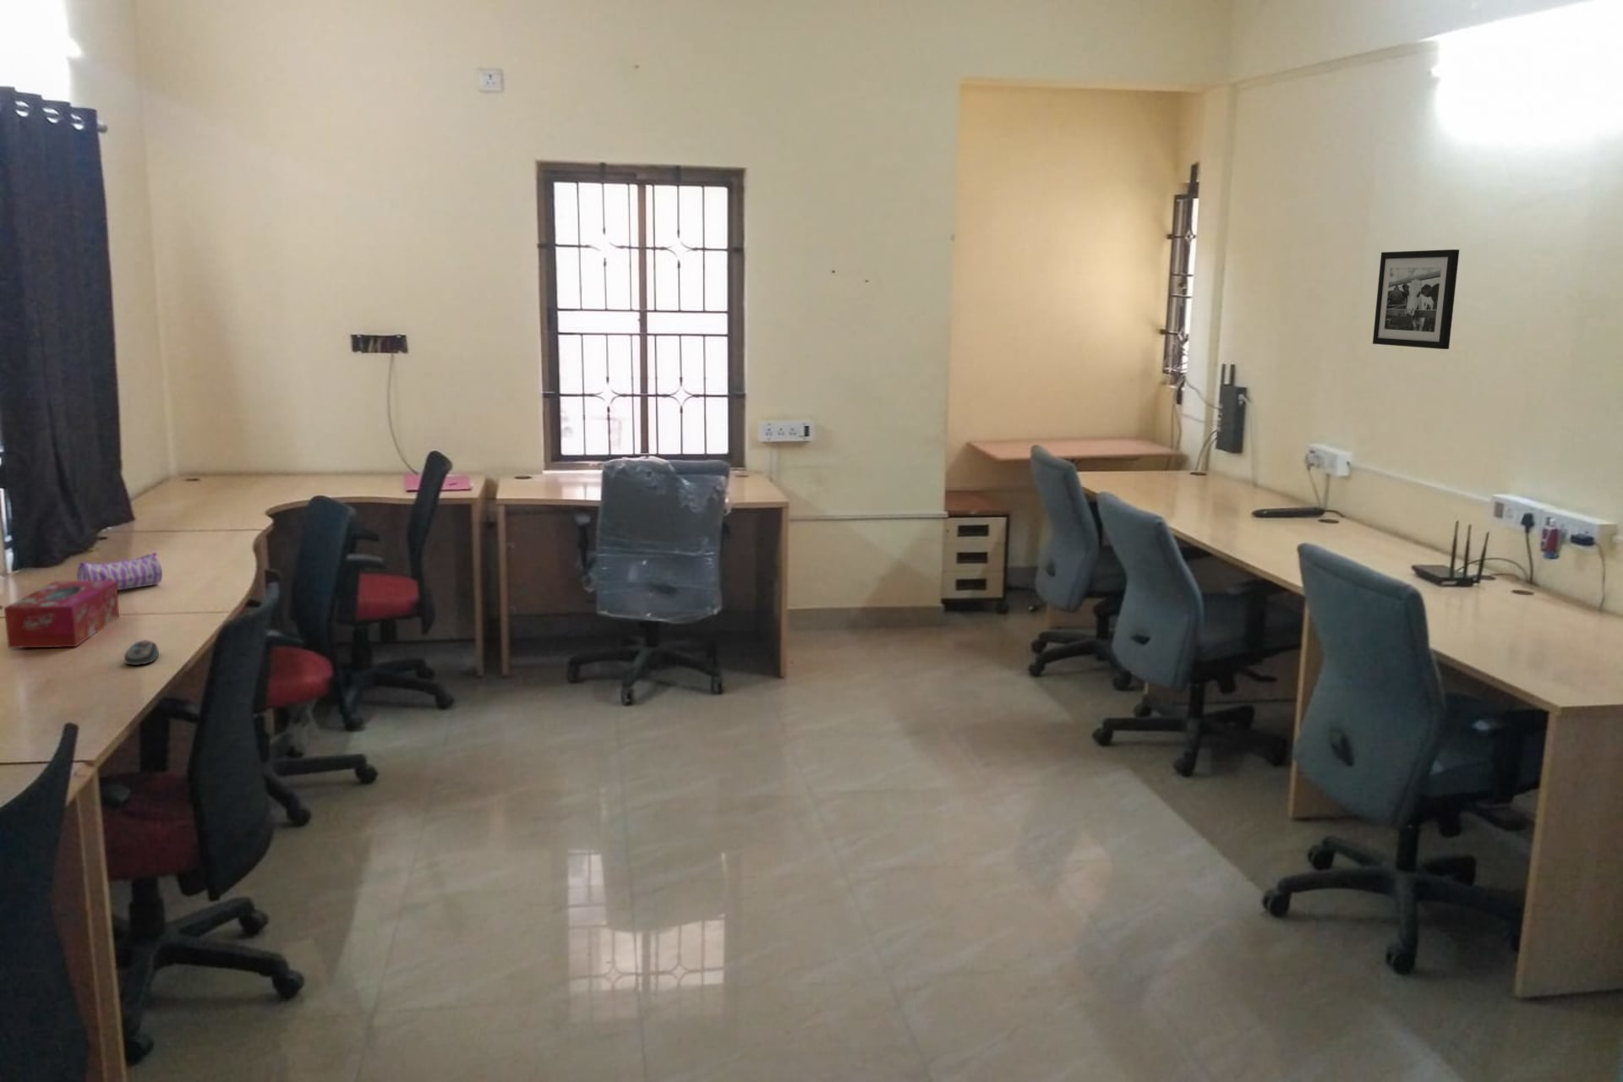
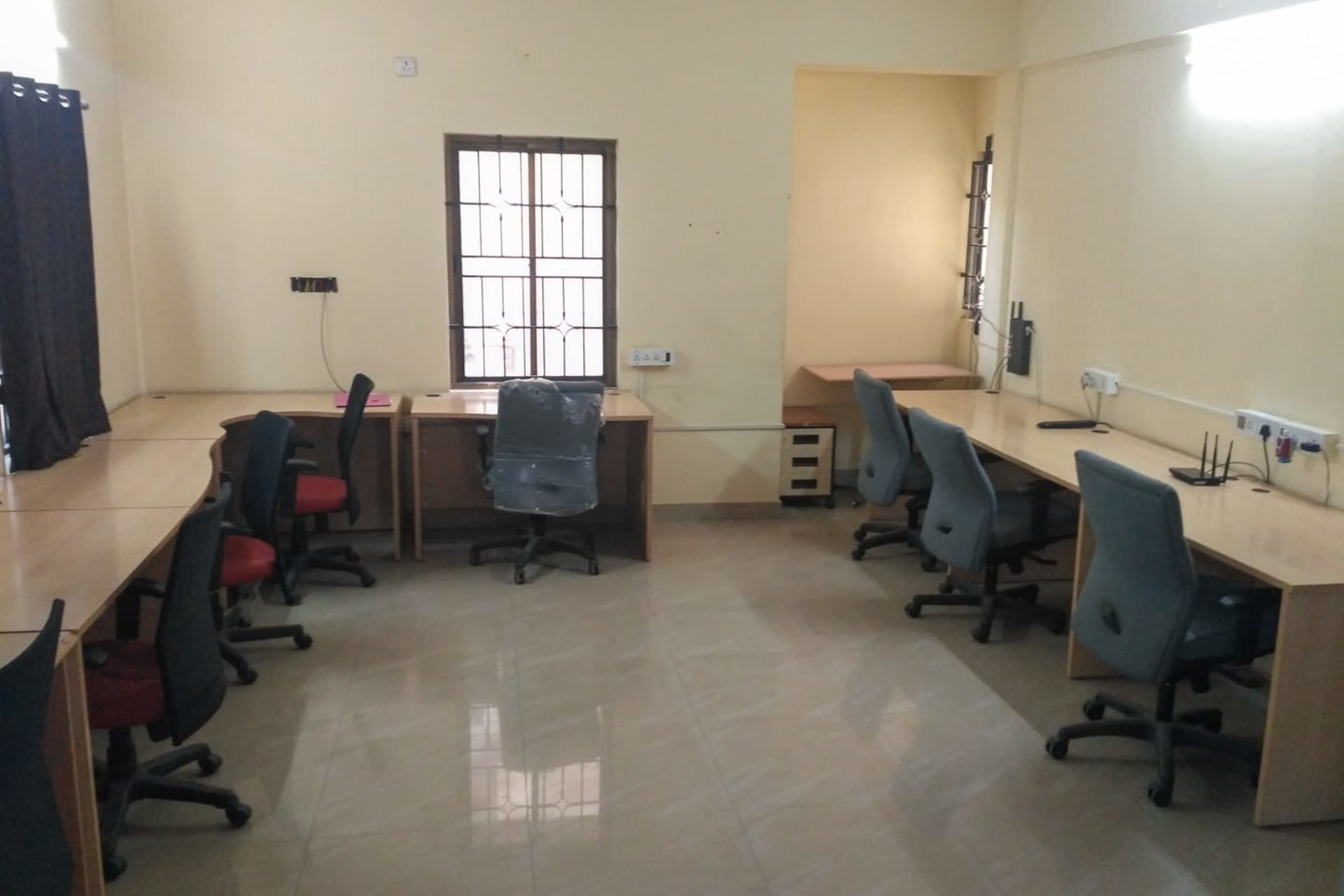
- picture frame [1372,249,1460,350]
- pencil case [75,552,163,591]
- computer mouse [123,639,159,667]
- tissue box [4,580,120,650]
